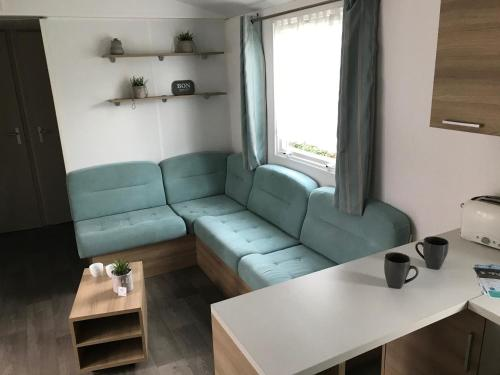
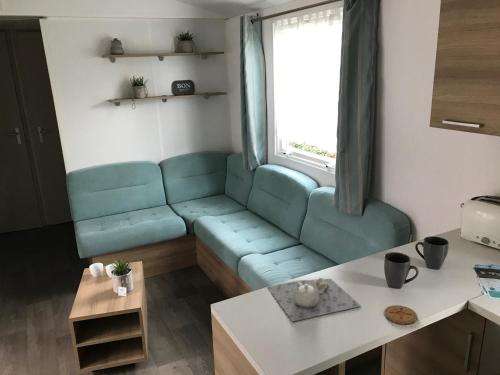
+ coaster [383,304,418,325]
+ teapot [266,277,362,322]
